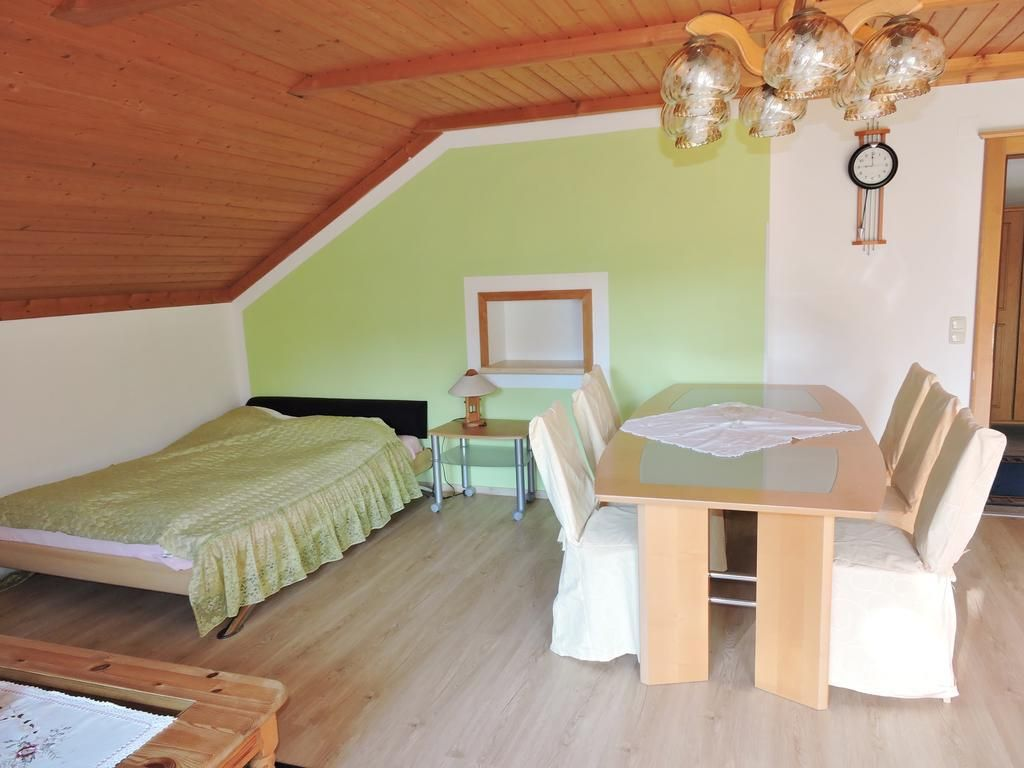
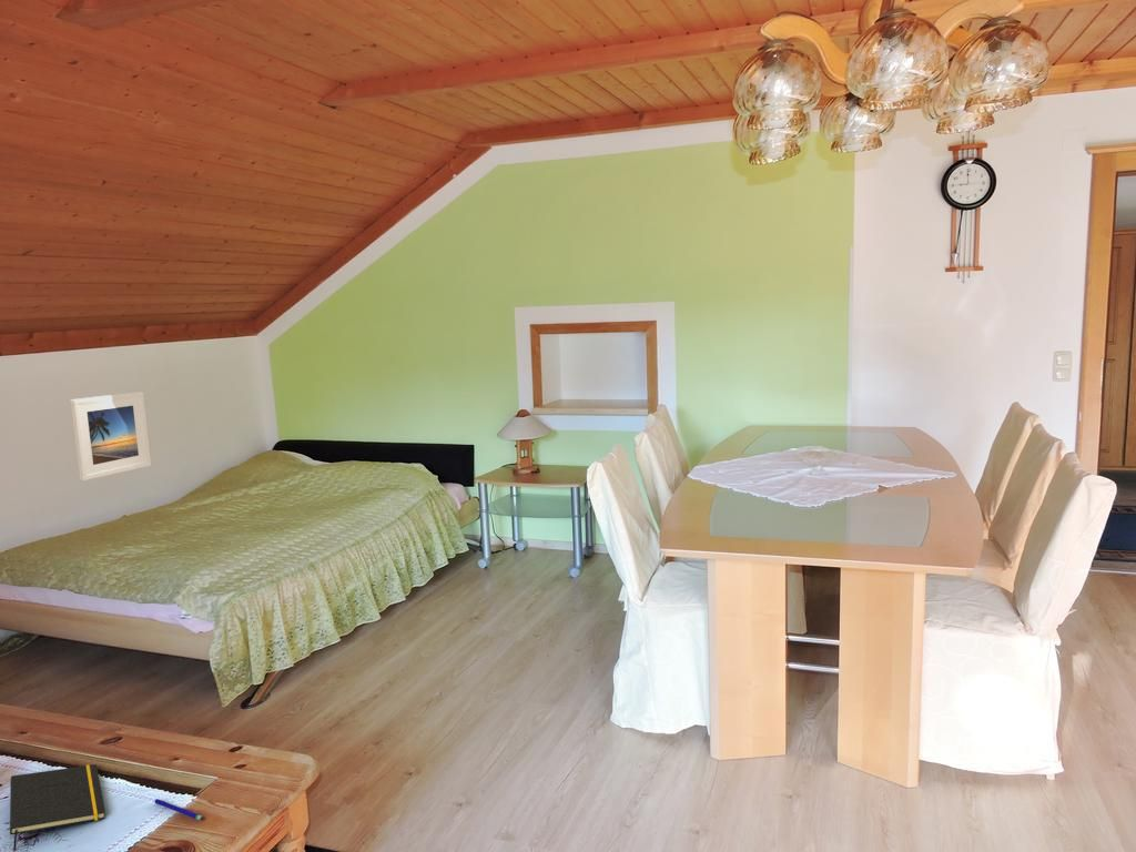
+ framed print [70,390,152,481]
+ pen [153,798,205,822]
+ notepad [9,763,106,852]
